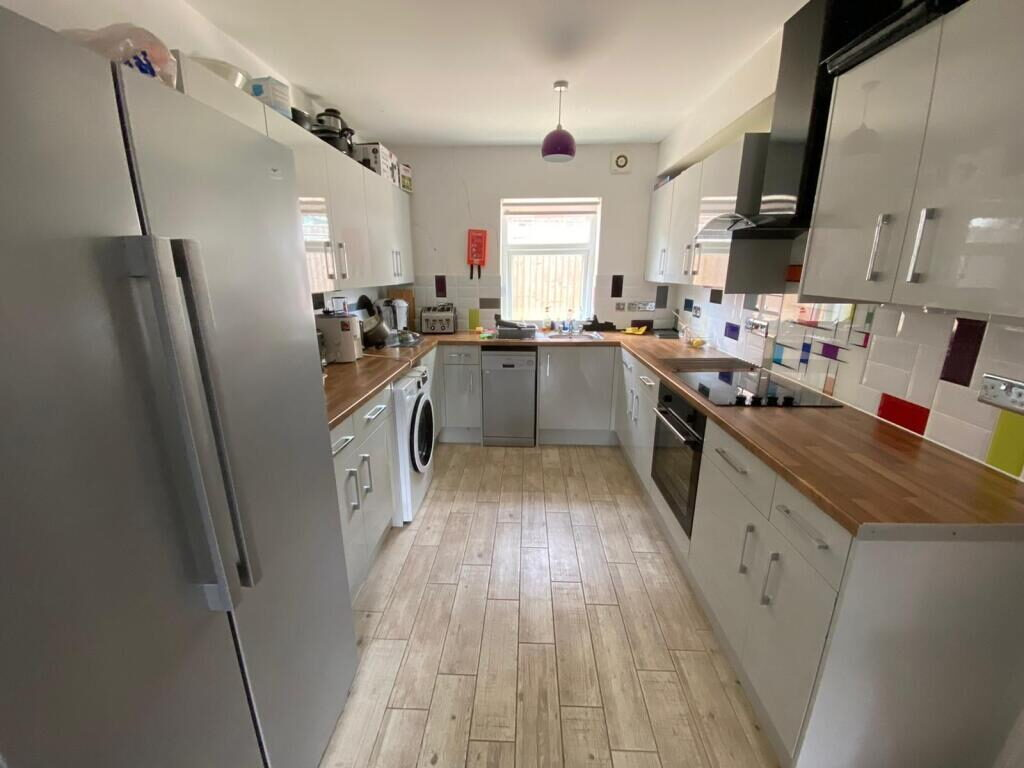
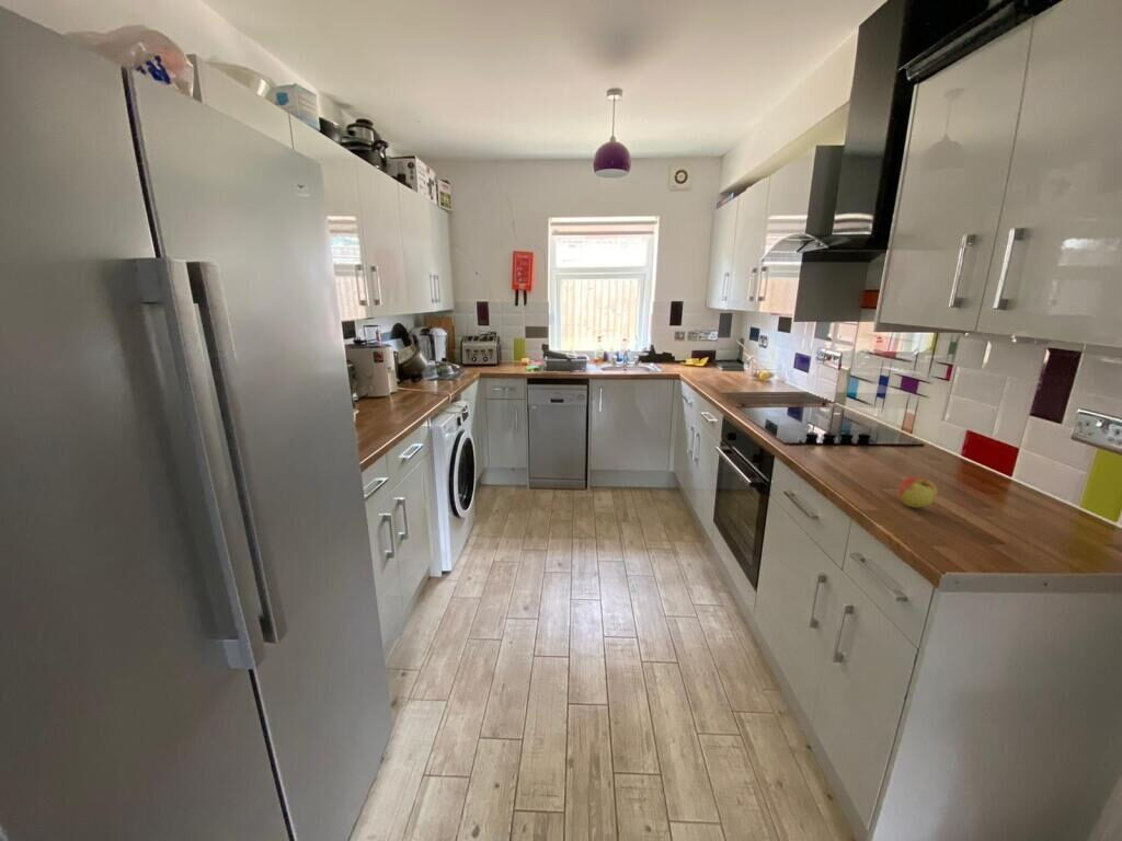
+ apple [898,475,939,509]
